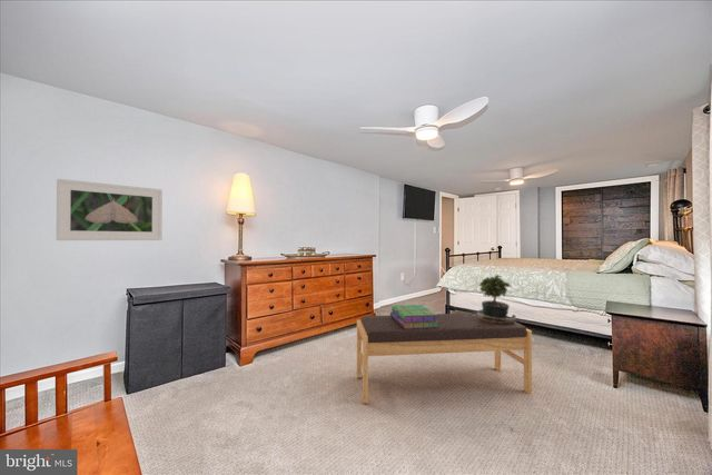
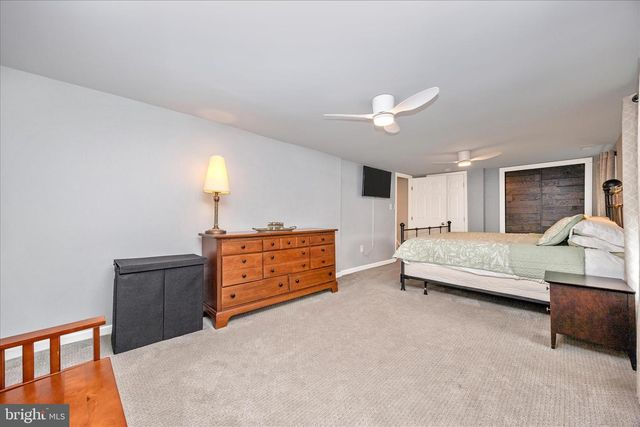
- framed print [56,178,164,241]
- stack of books [389,304,439,329]
- potted plant [465,274,517,324]
- bench [356,311,533,405]
